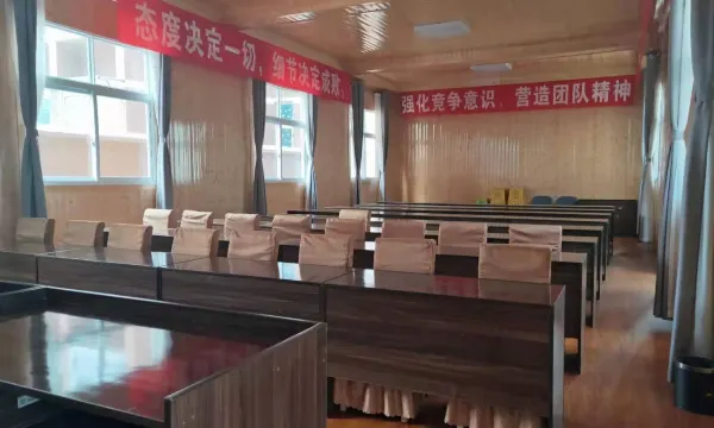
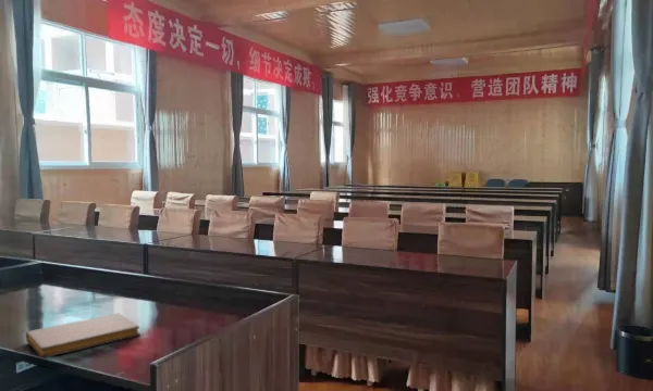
+ notebook [25,312,141,358]
